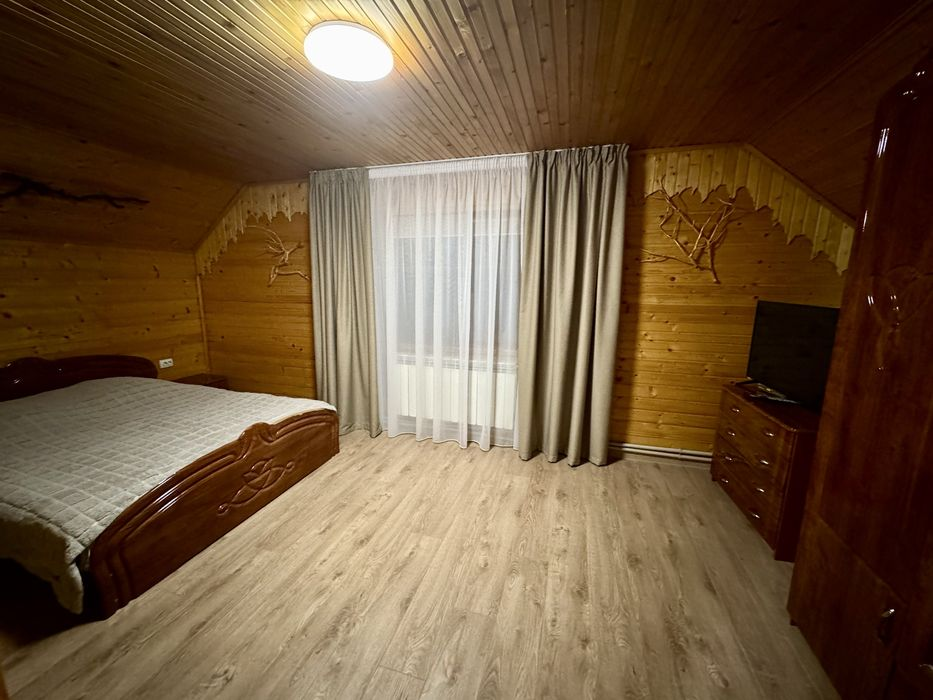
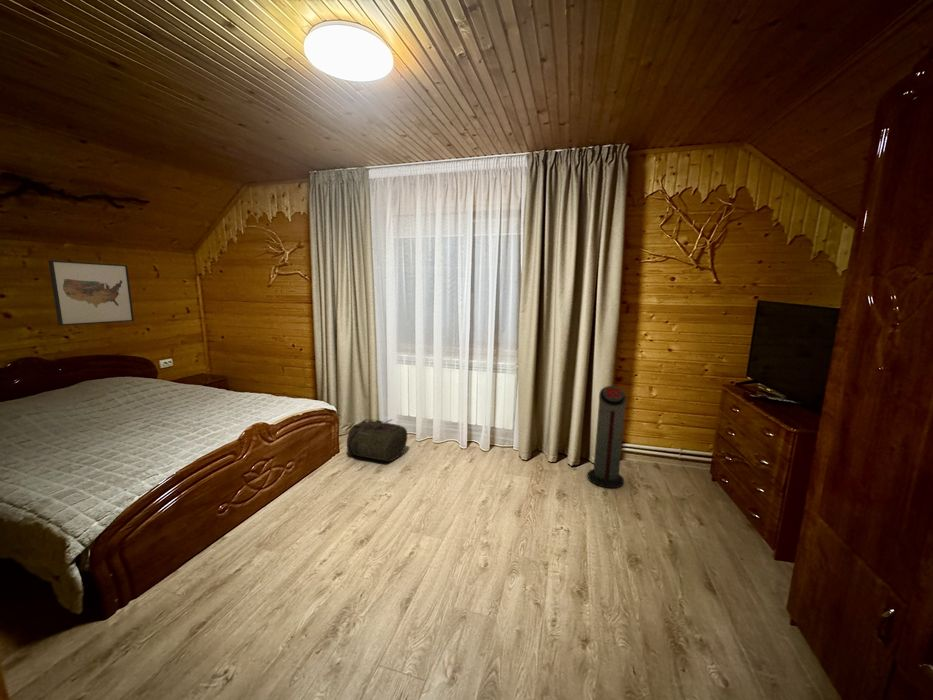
+ air purifier [587,385,627,489]
+ backpack [346,419,408,462]
+ wall art [47,259,135,327]
